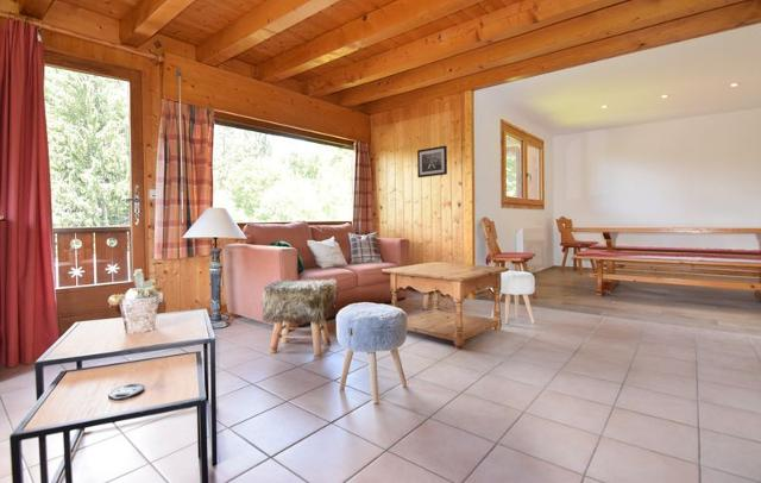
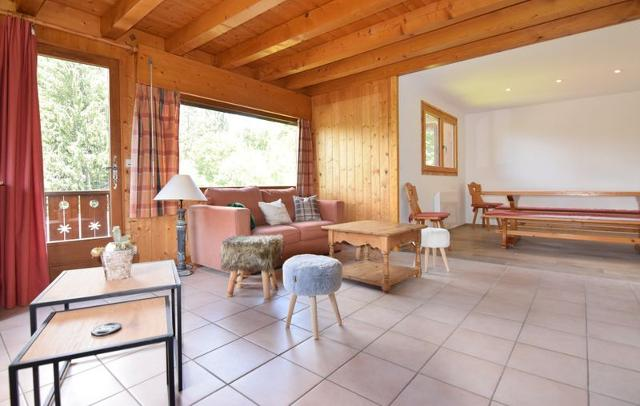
- wall art [416,145,448,178]
